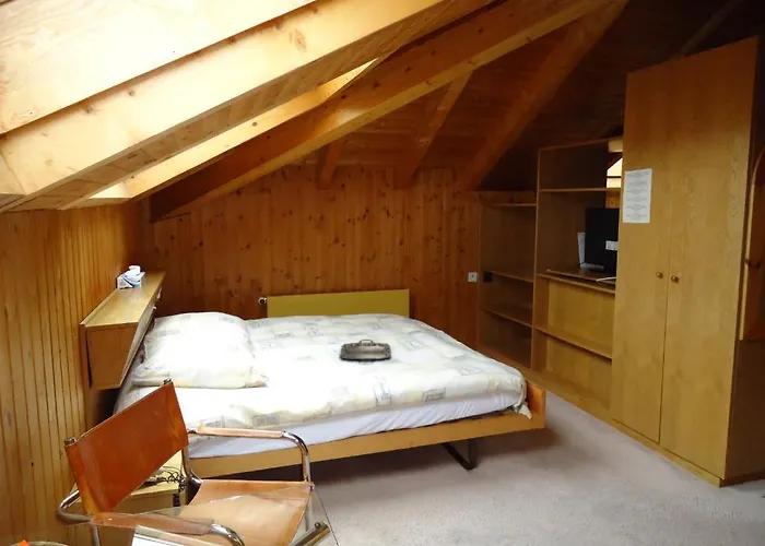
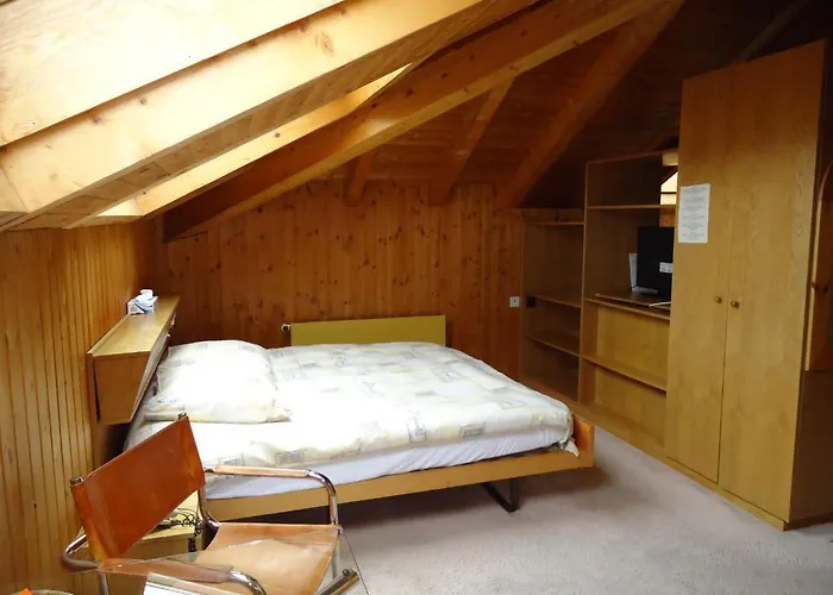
- serving tray [339,339,392,361]
